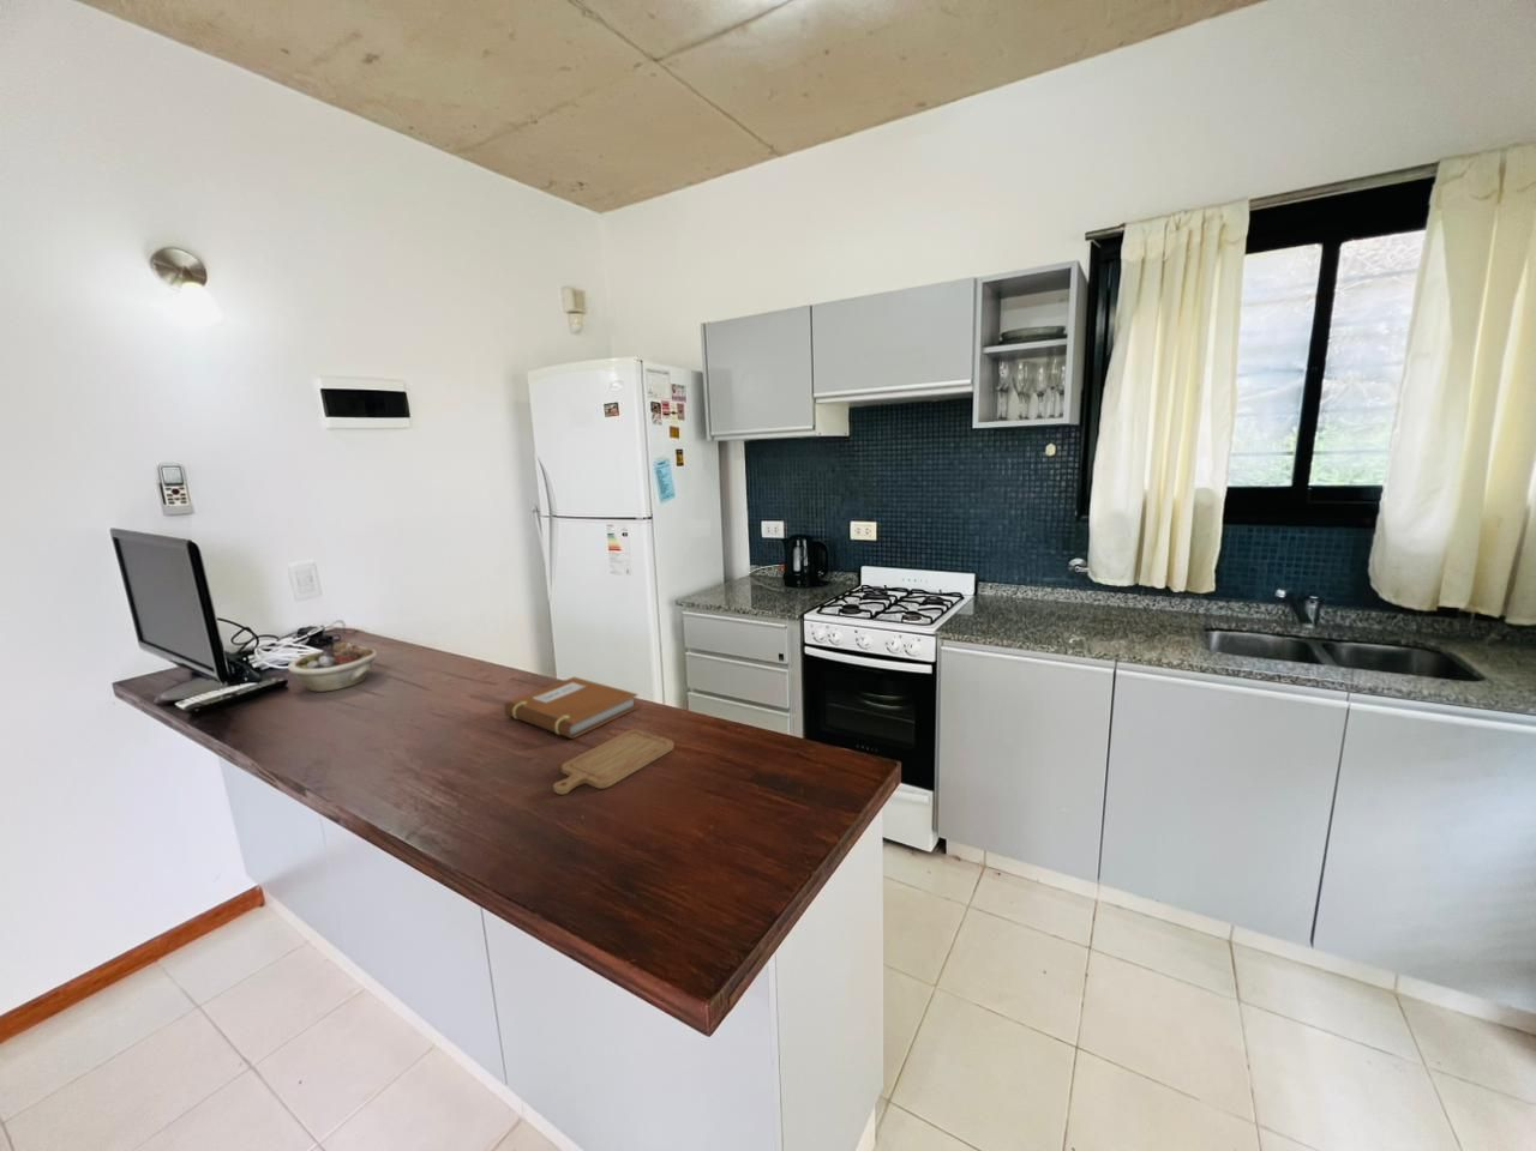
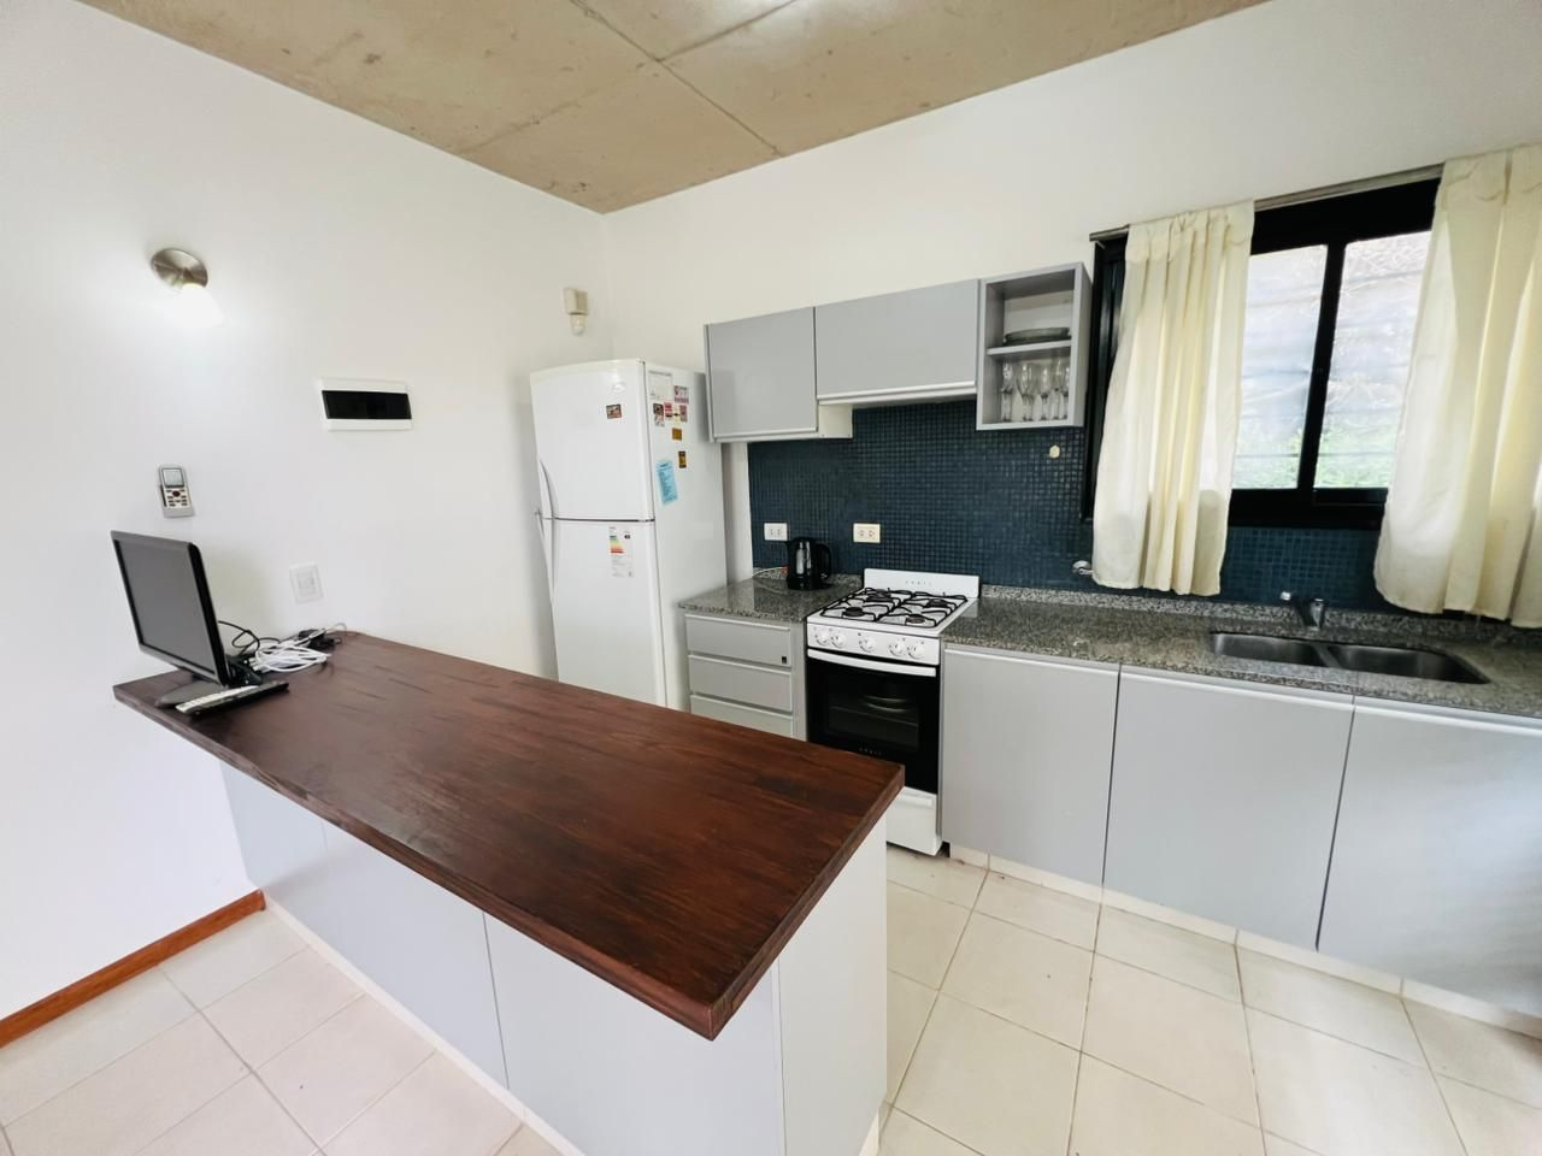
- notebook [503,676,640,740]
- succulent planter [287,642,379,693]
- chopping board [552,728,676,796]
